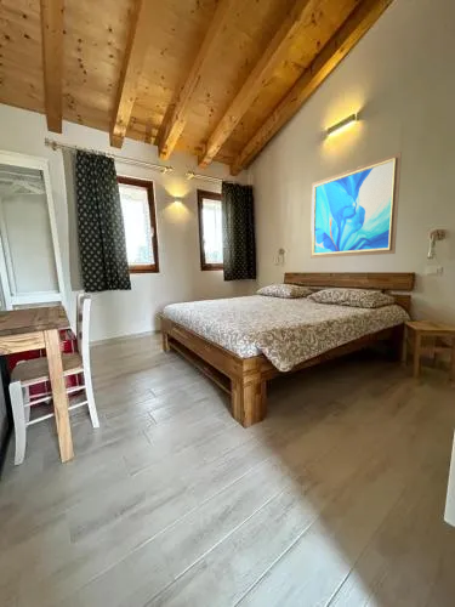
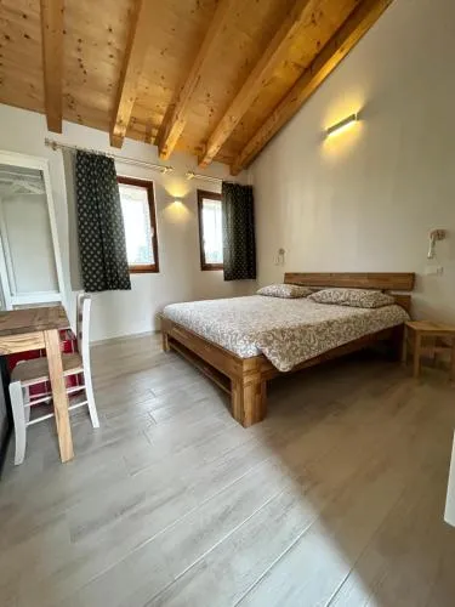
- wall art [309,151,403,260]
